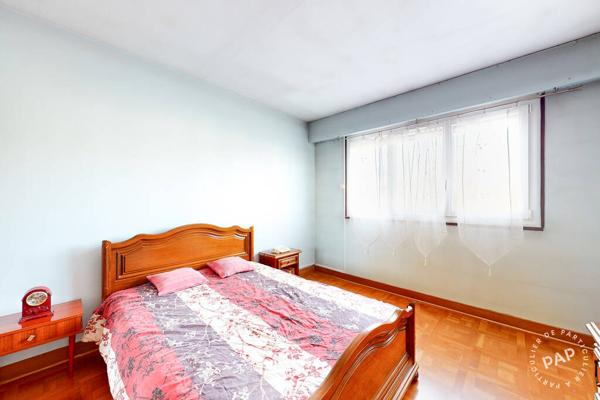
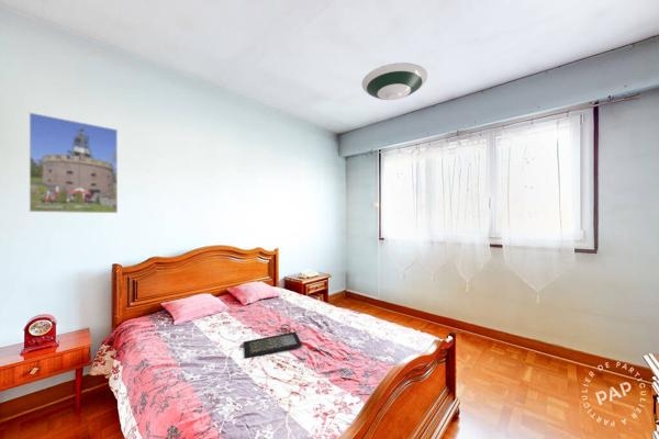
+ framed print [27,111,119,214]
+ clutch bag [239,323,303,359]
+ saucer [361,61,428,101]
